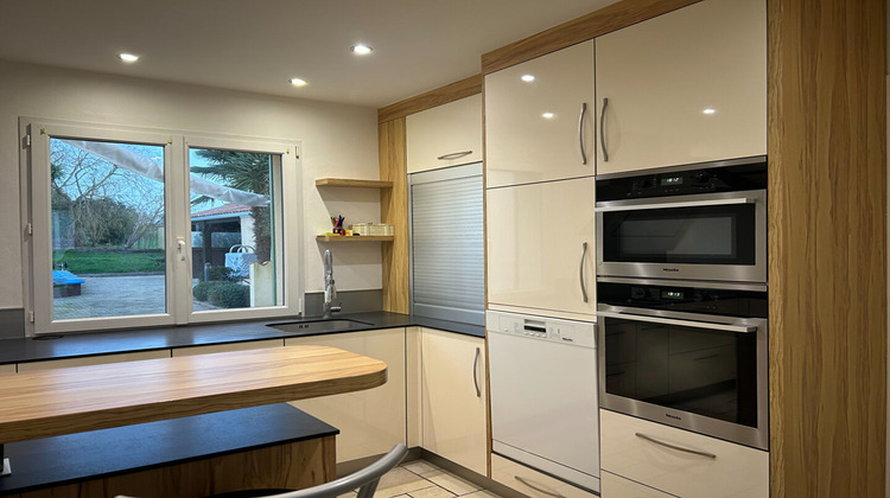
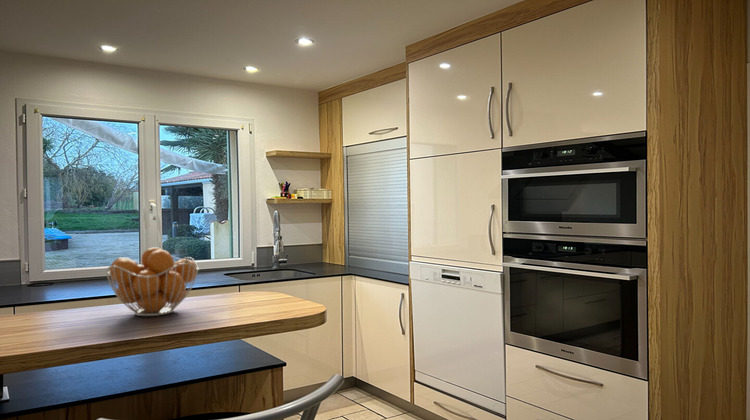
+ fruit basket [105,246,200,317]
